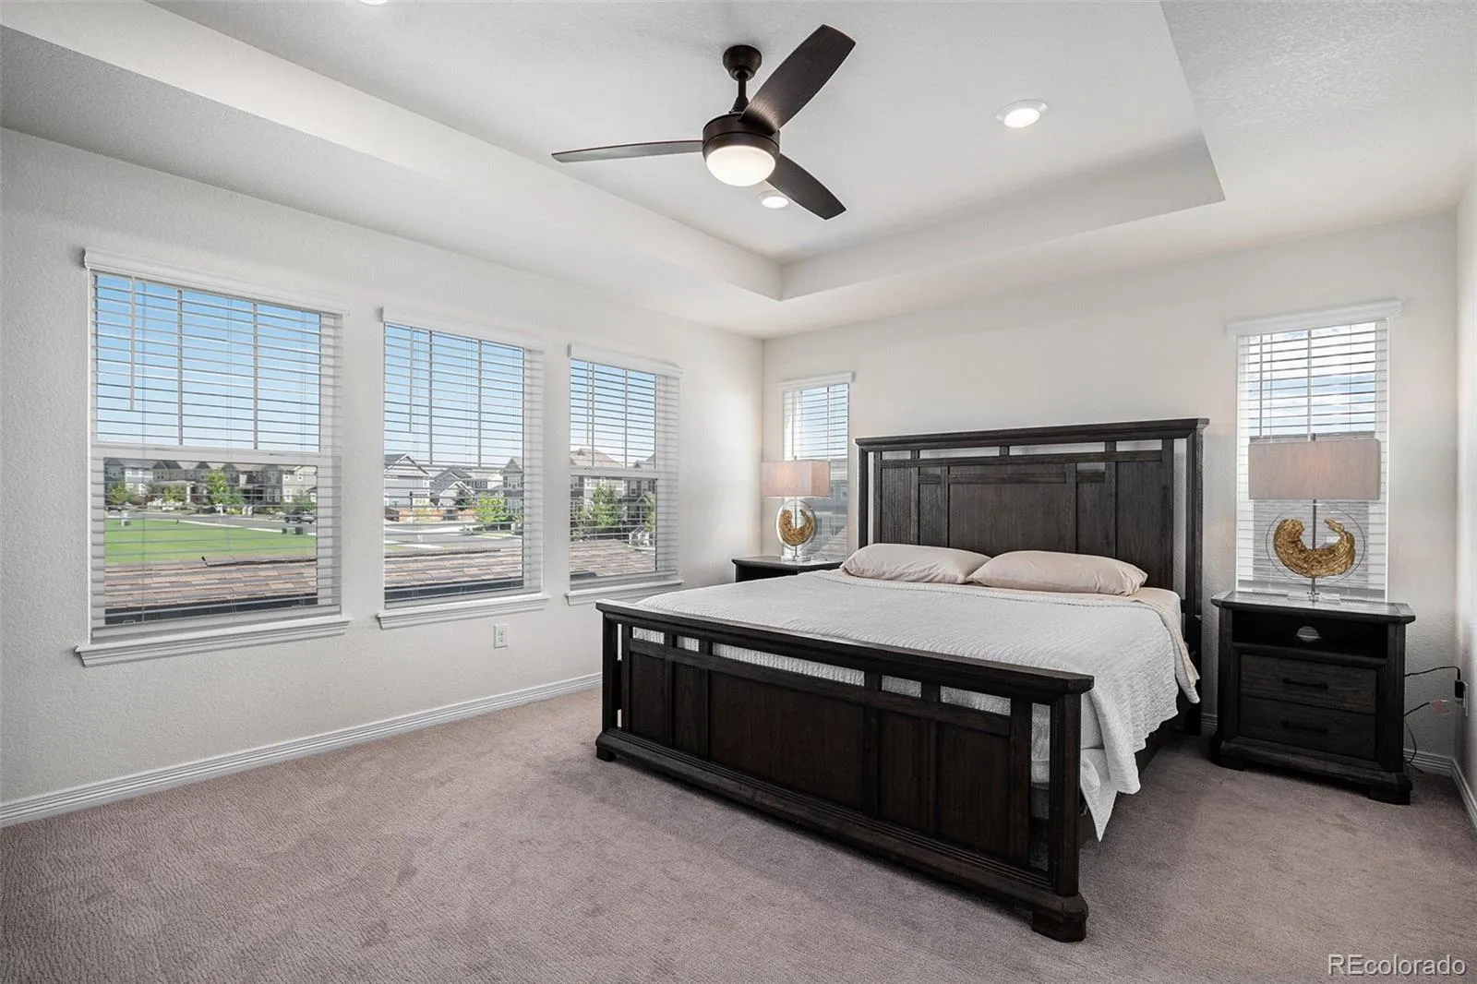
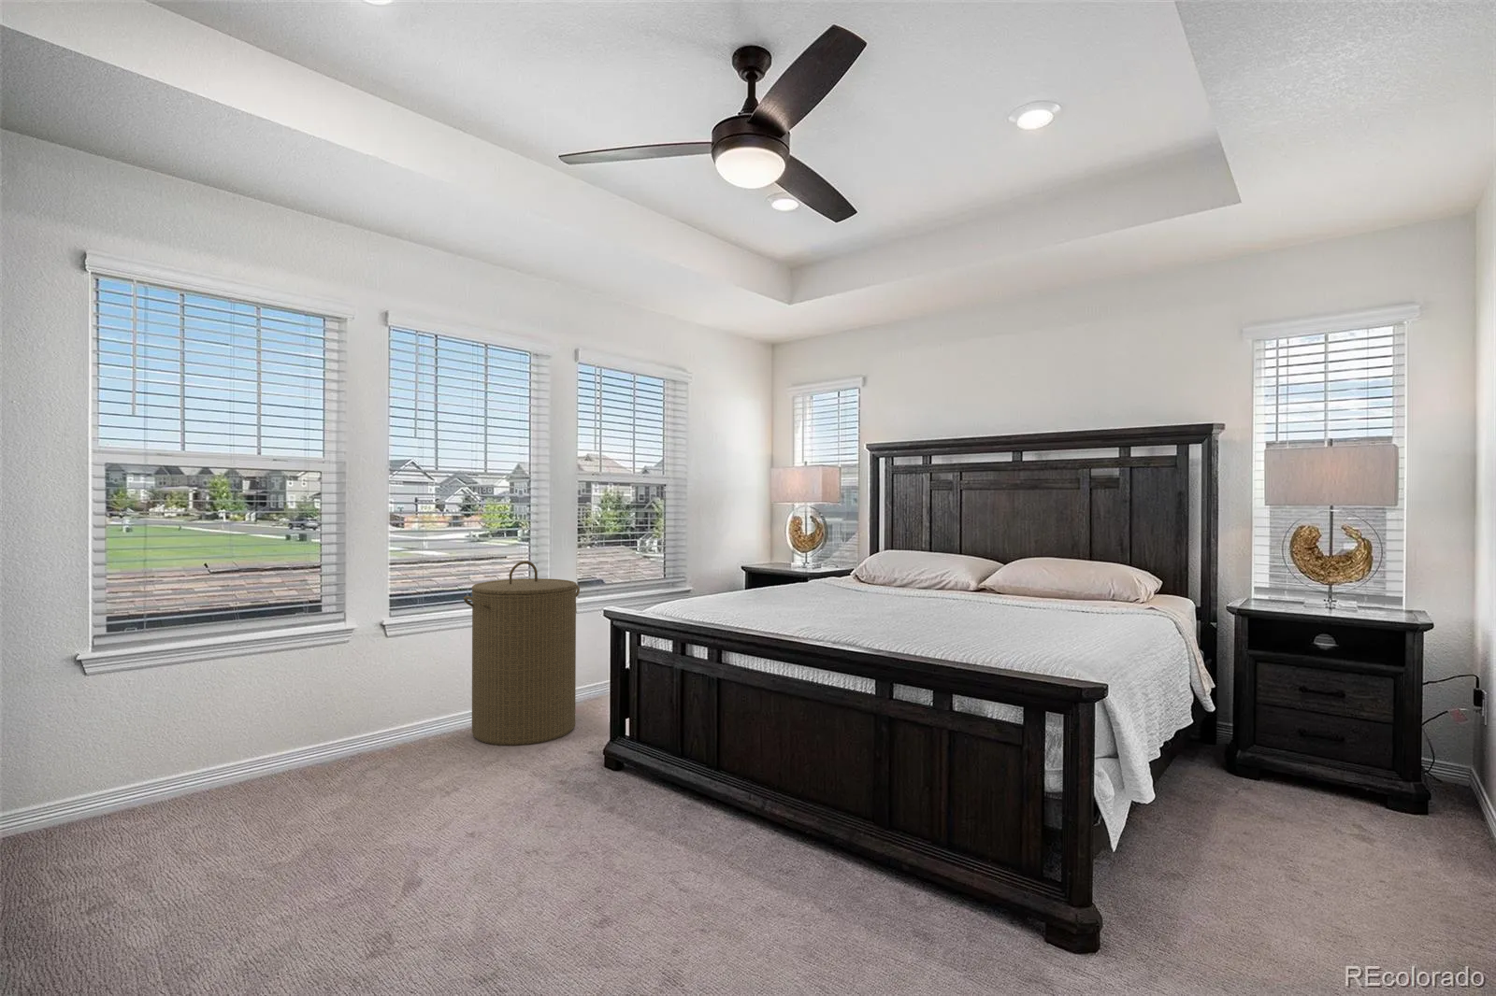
+ laundry hamper [463,559,581,747]
